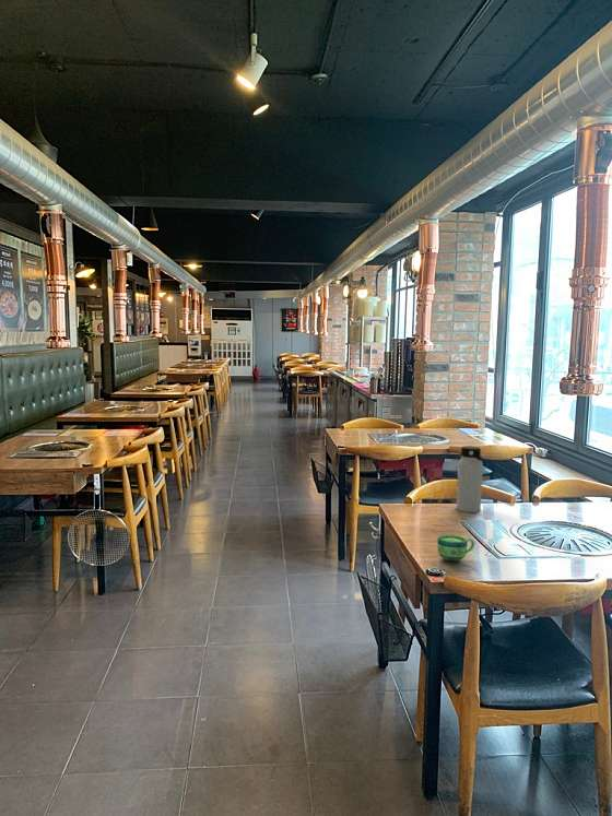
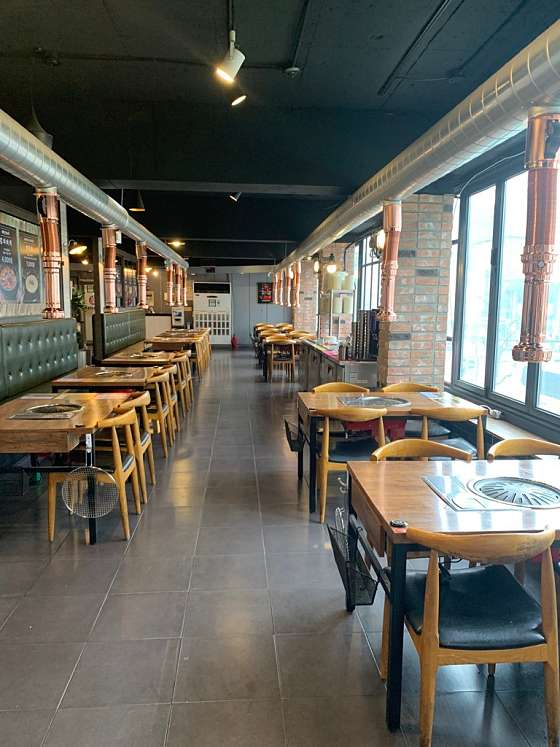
- cup [437,534,475,561]
- water bottle [456,445,484,513]
